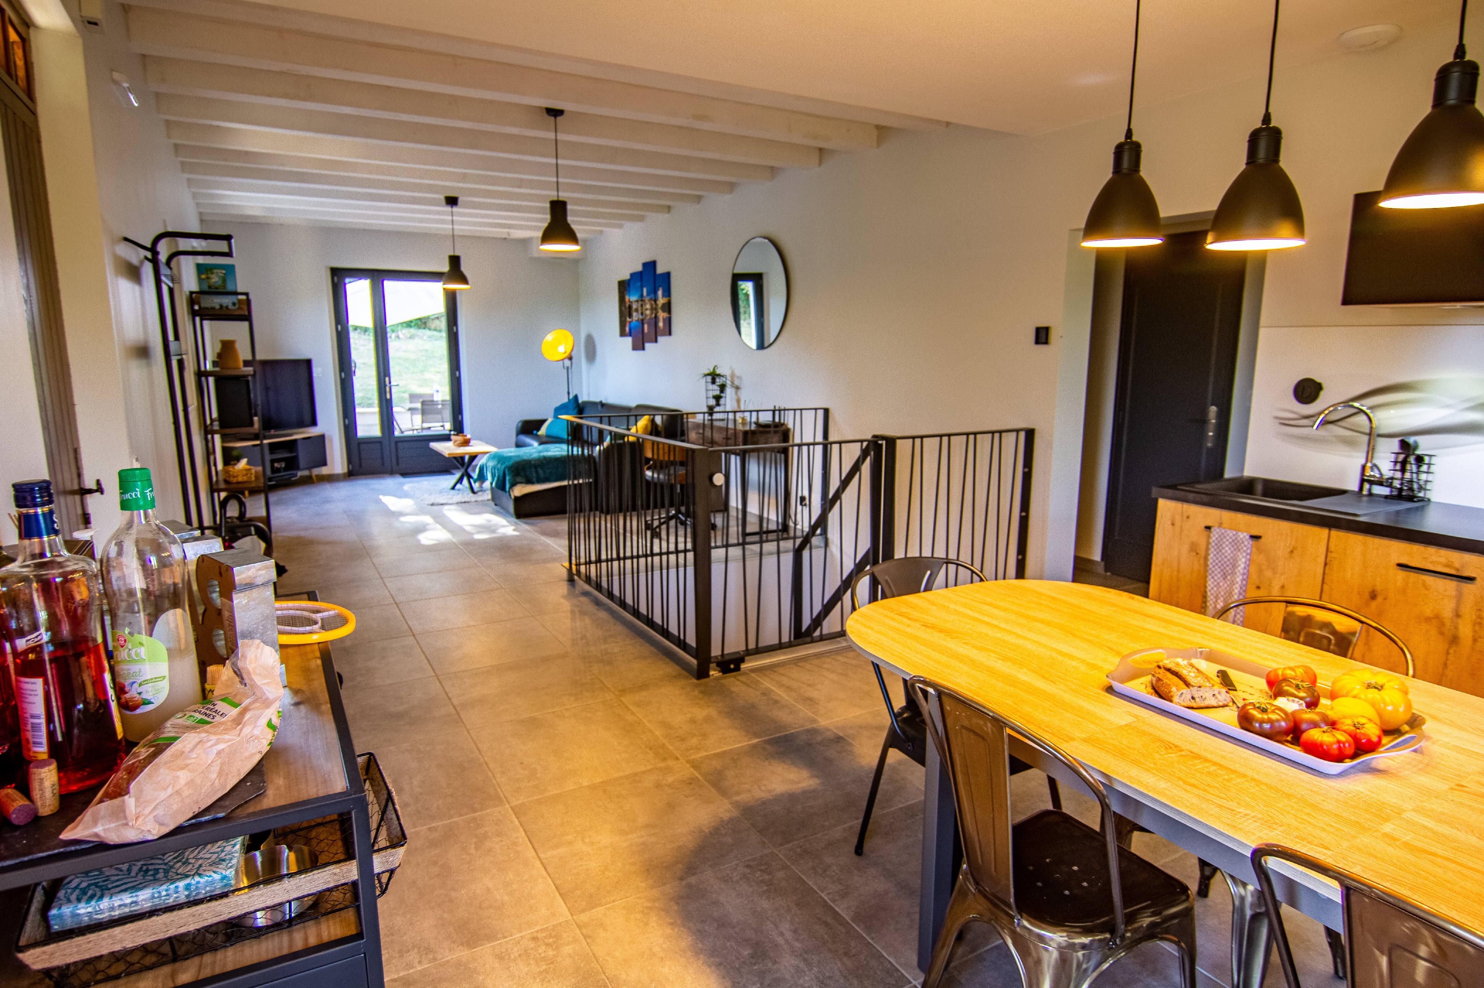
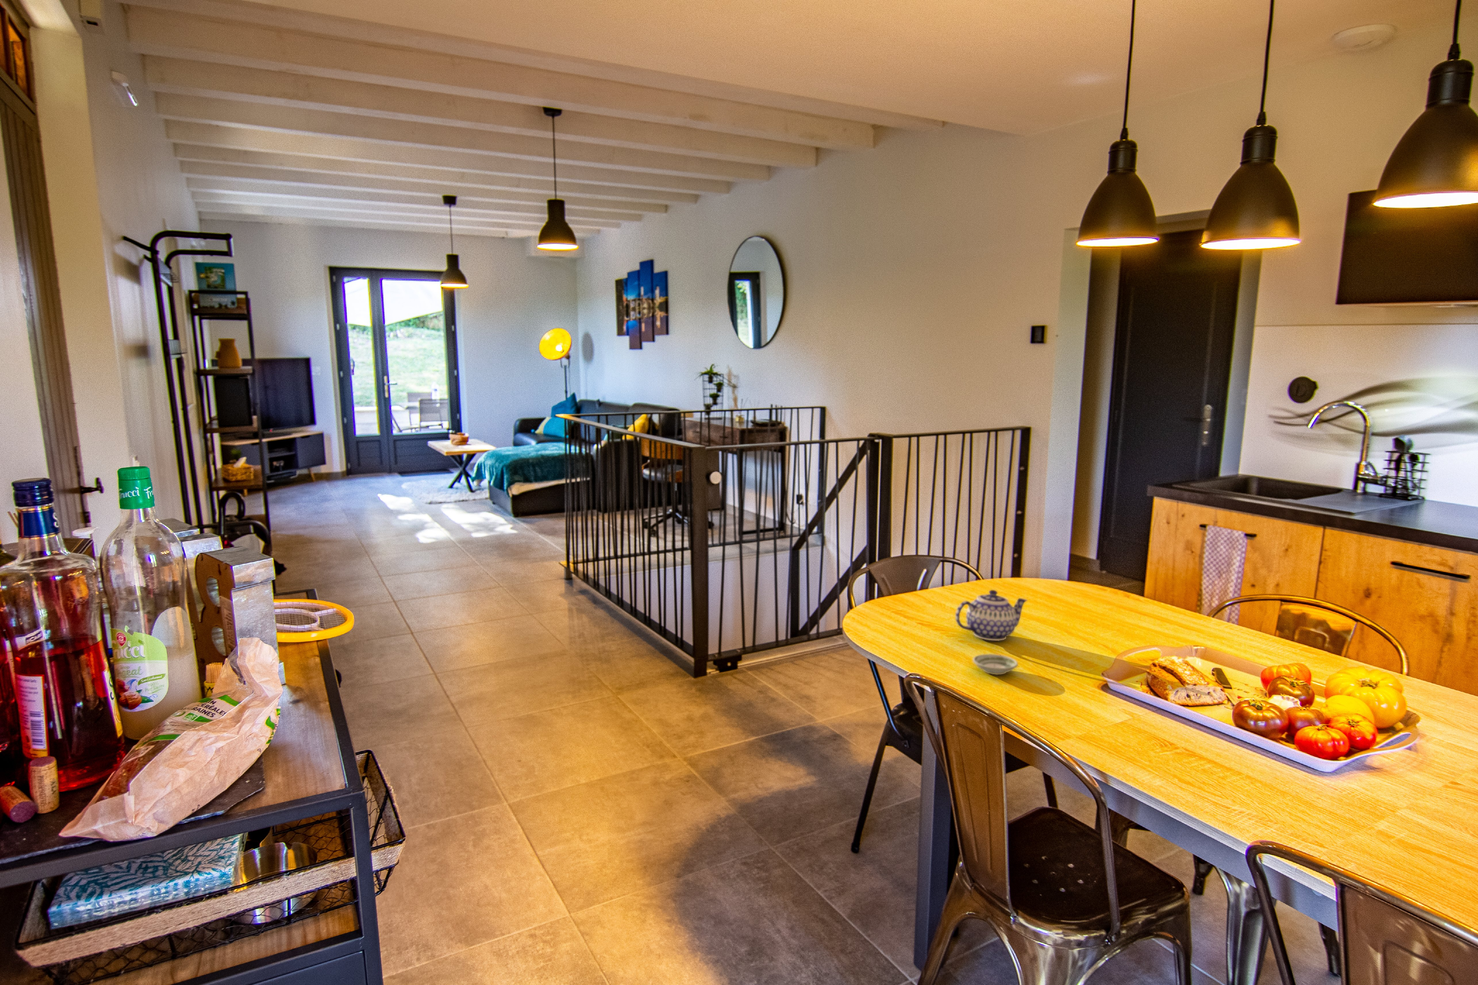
+ saucer [973,654,1019,675]
+ teapot [955,589,1029,641]
